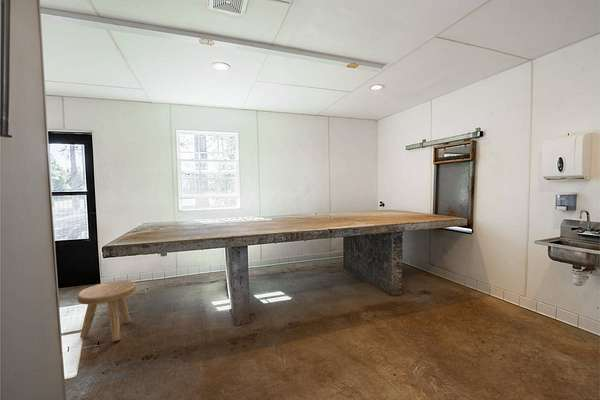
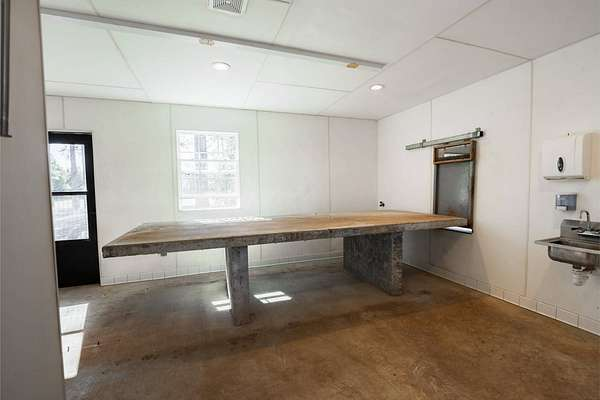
- stool [76,280,137,342]
